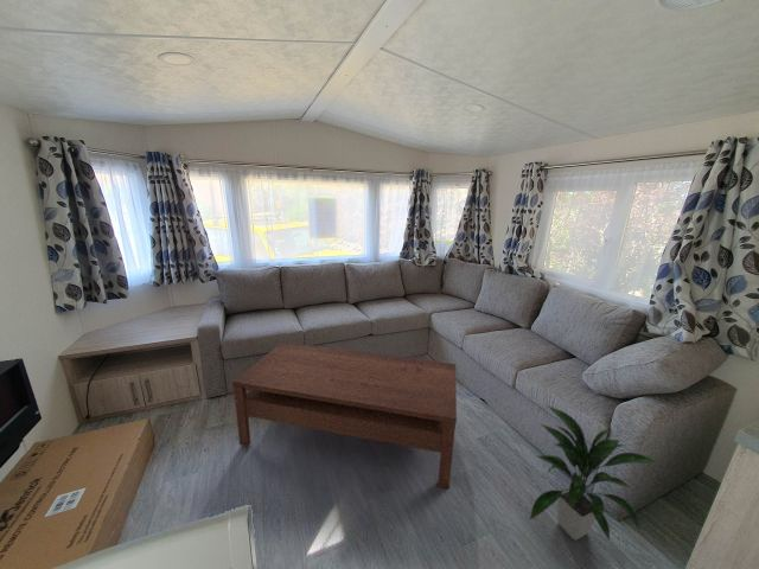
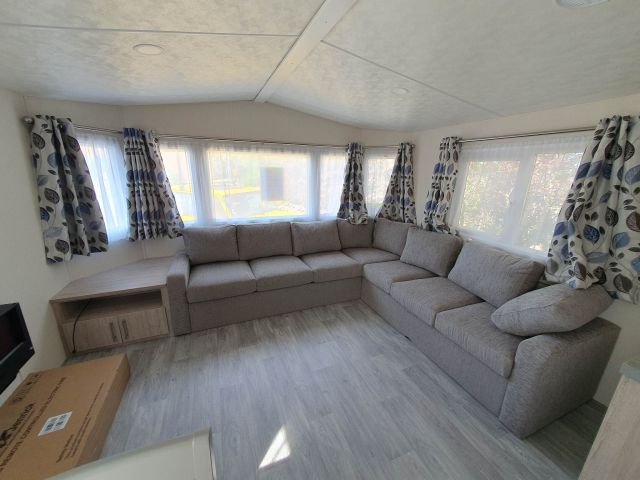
- coffee table [231,340,458,490]
- indoor plant [529,404,661,542]
